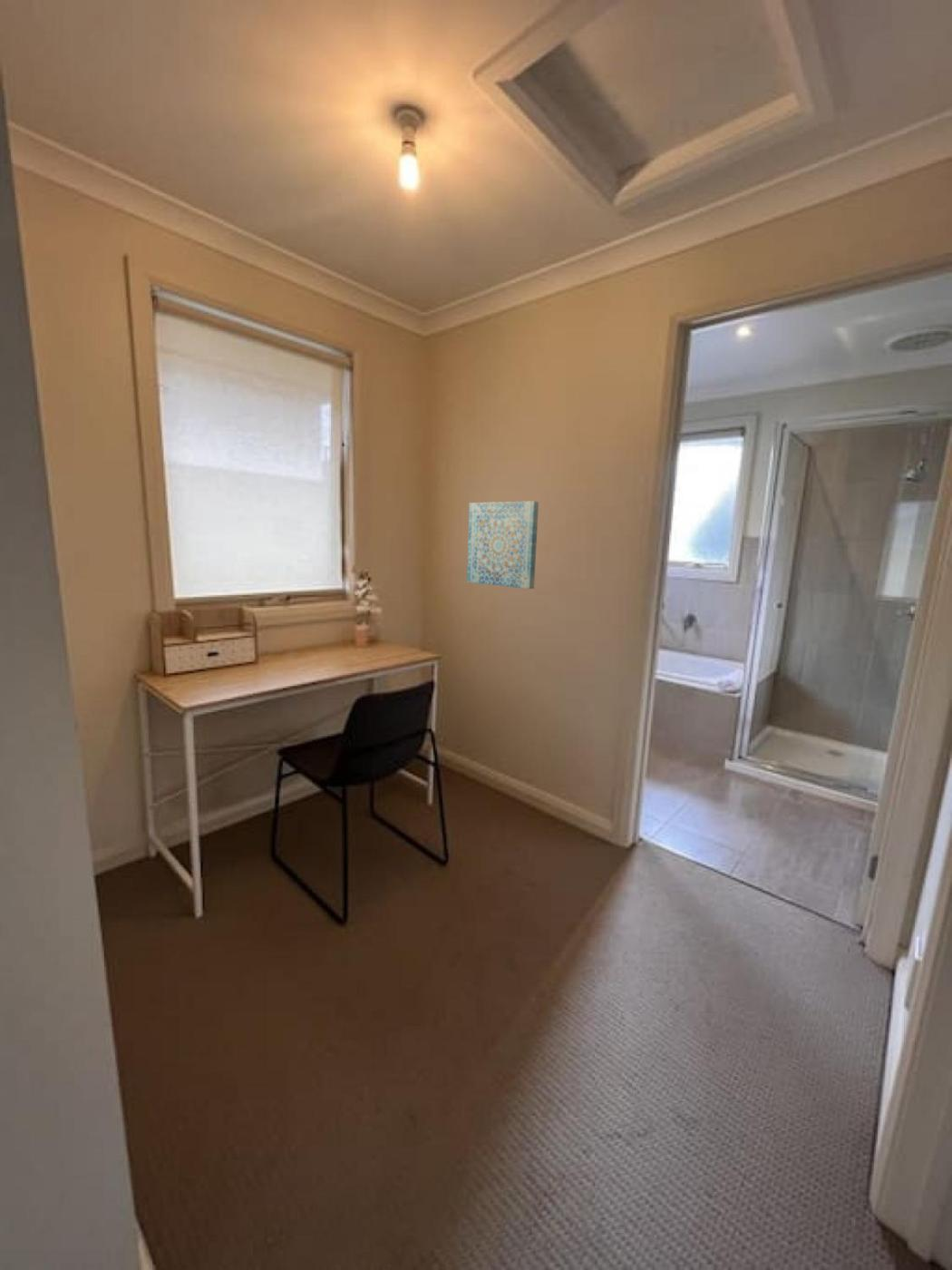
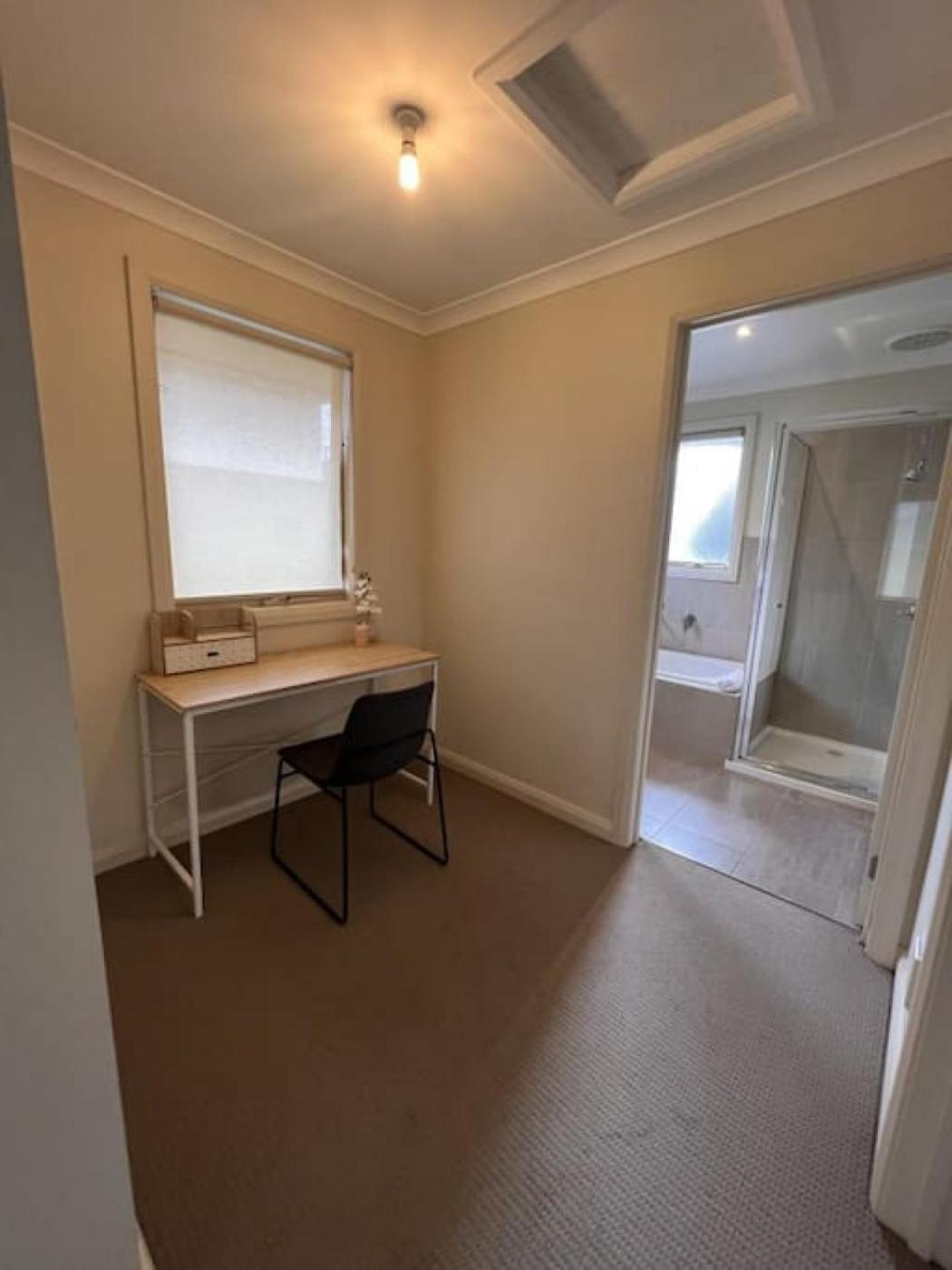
- wall art [466,500,539,590]
